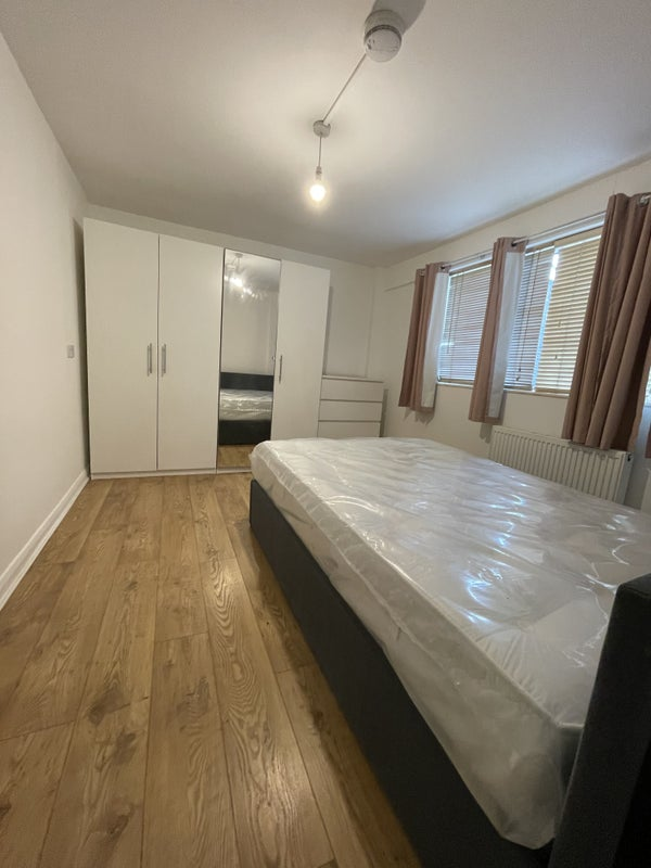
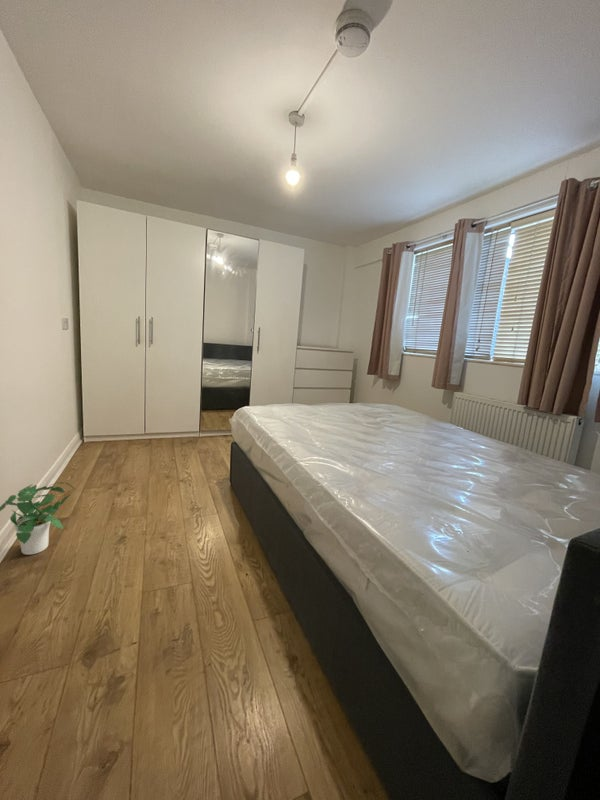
+ potted plant [0,481,76,556]
